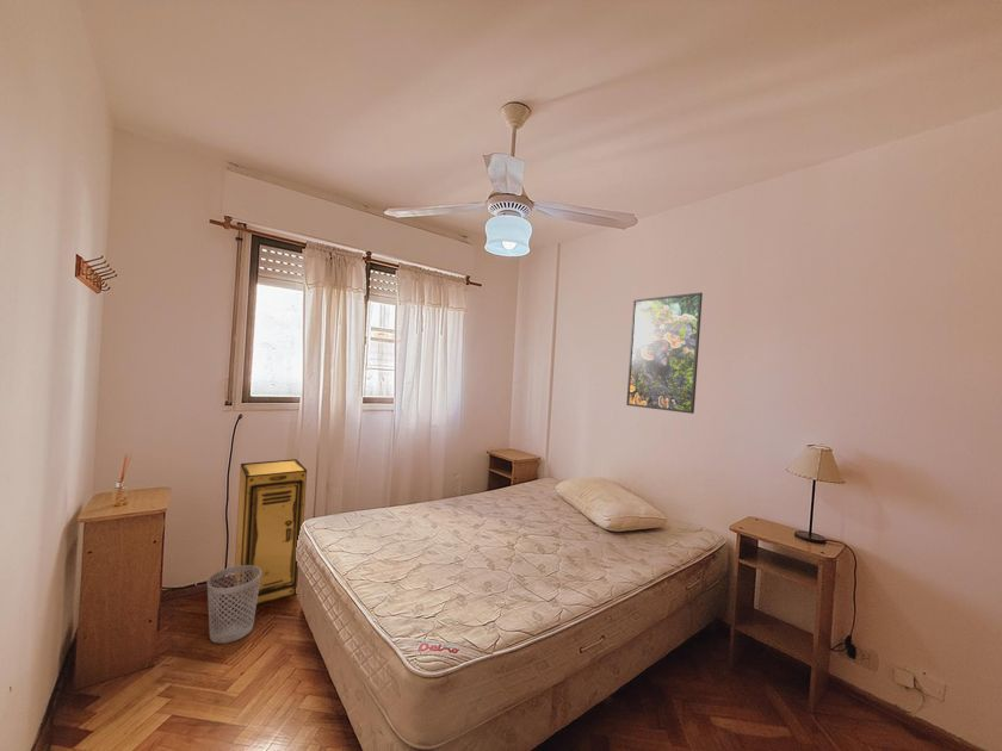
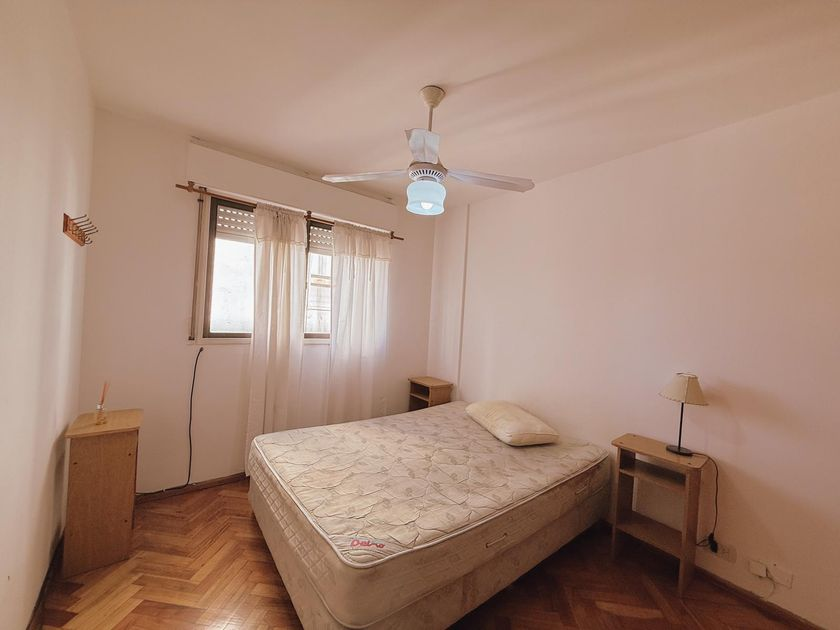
- wastebasket [206,565,261,645]
- storage cabinet [233,458,308,609]
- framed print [625,291,704,415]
